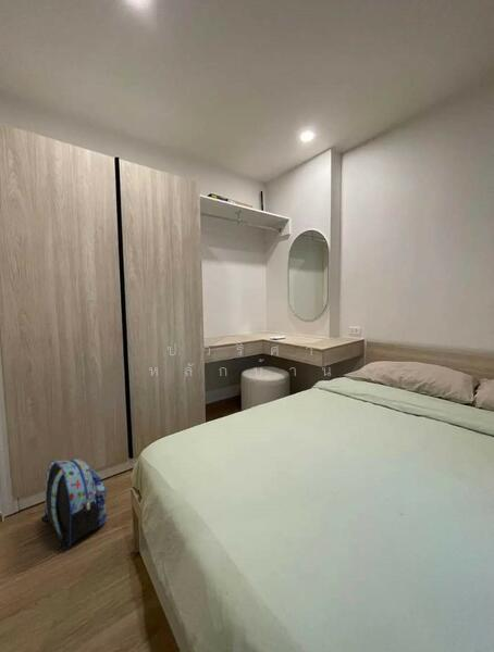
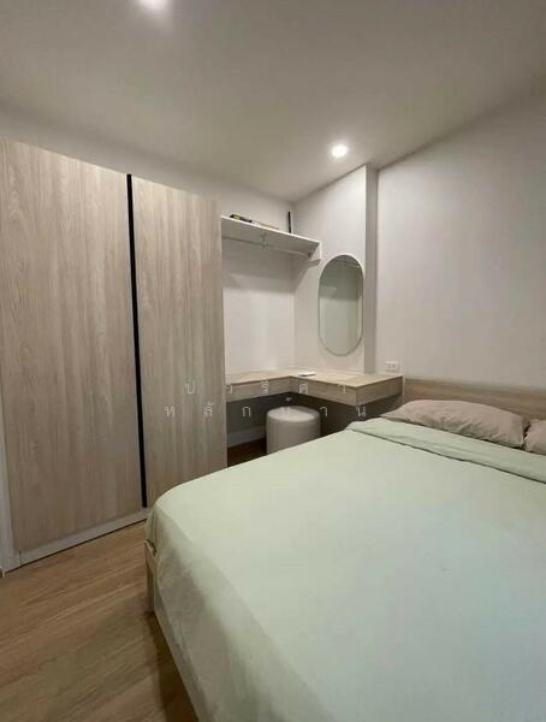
- backpack [40,459,108,550]
